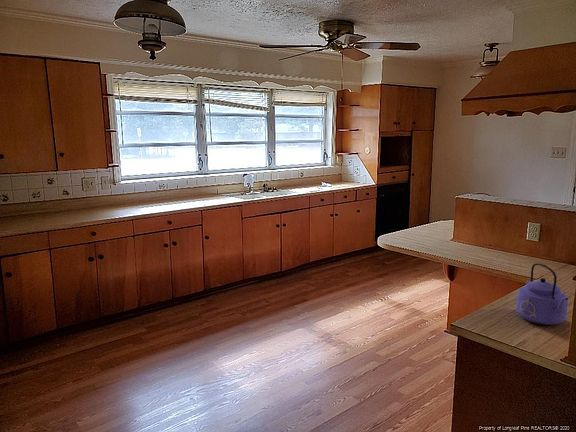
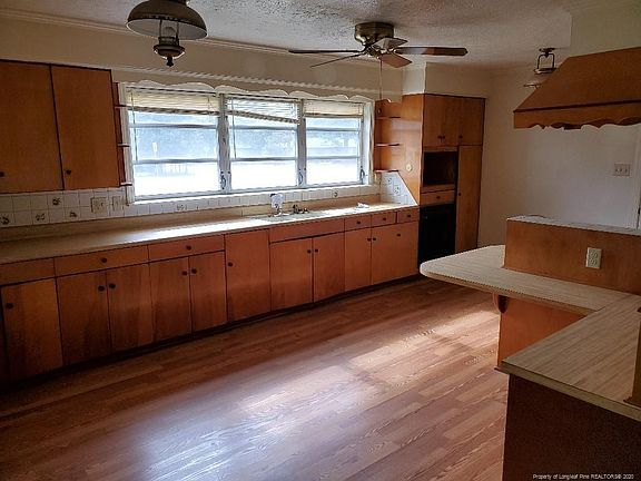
- kettle [515,262,569,326]
